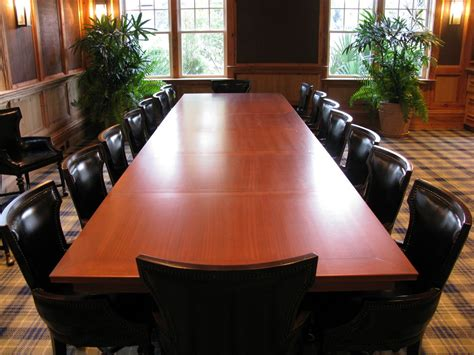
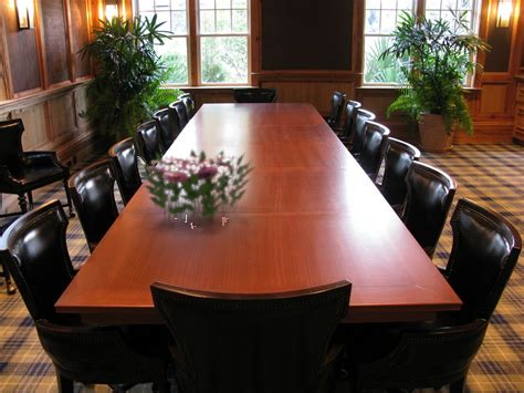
+ flower arrangement [137,148,255,228]
